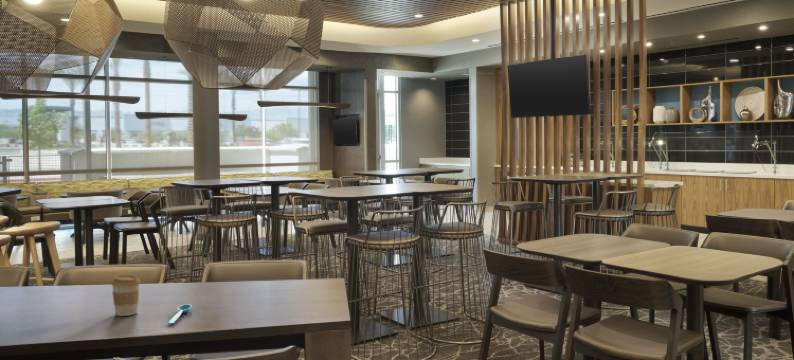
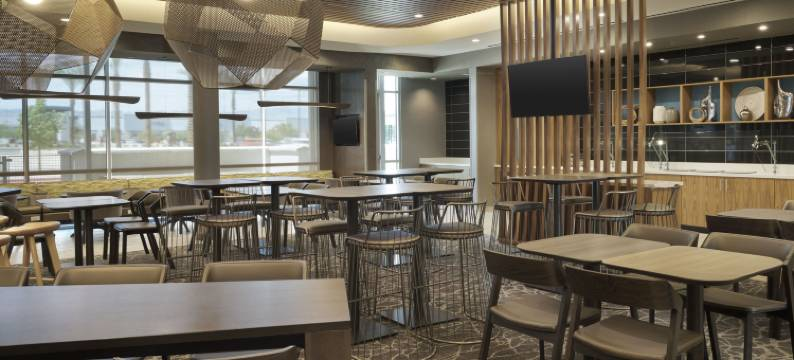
- coffee cup [110,274,141,317]
- spoon [167,303,192,325]
